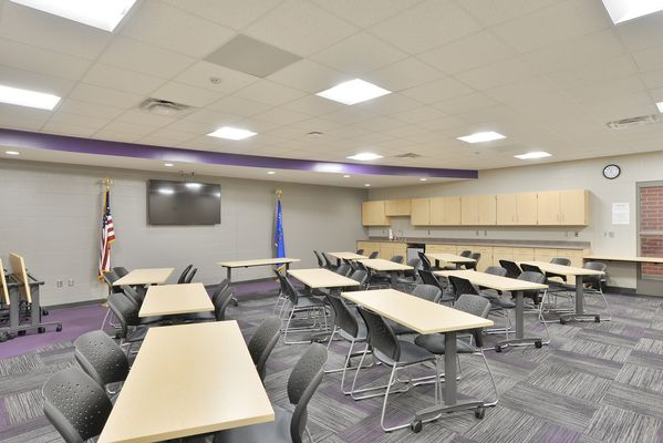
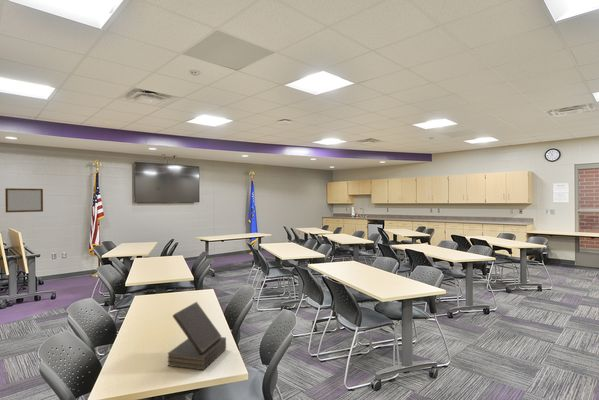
+ book [167,301,227,371]
+ writing board [4,187,44,213]
